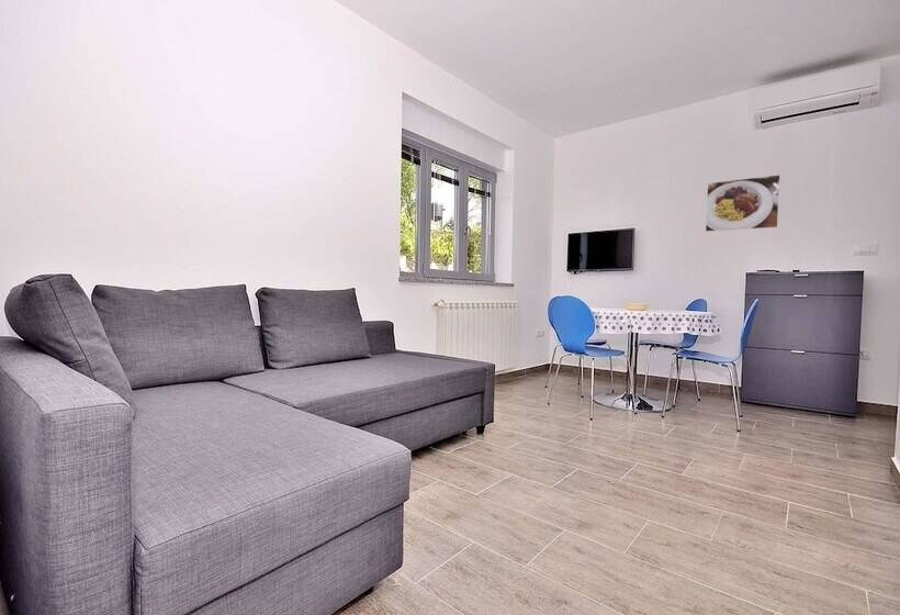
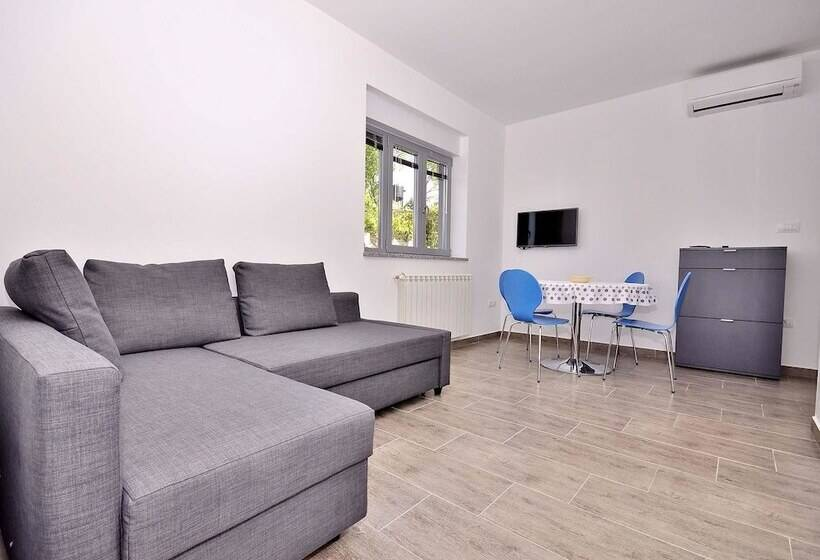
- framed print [705,174,781,233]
